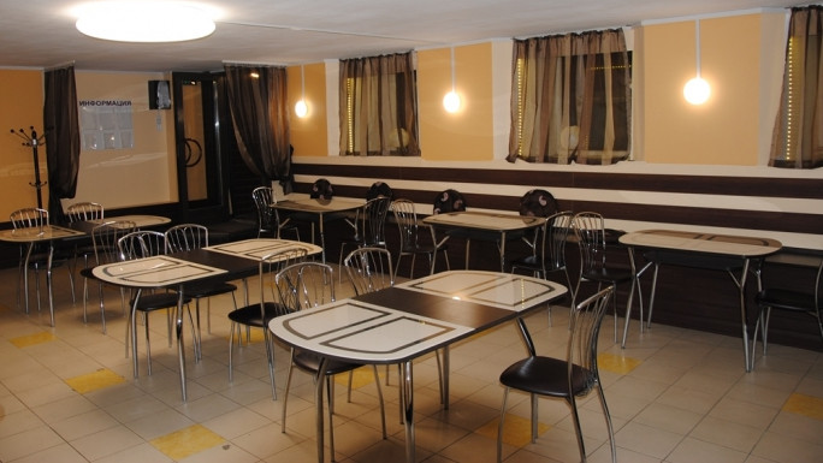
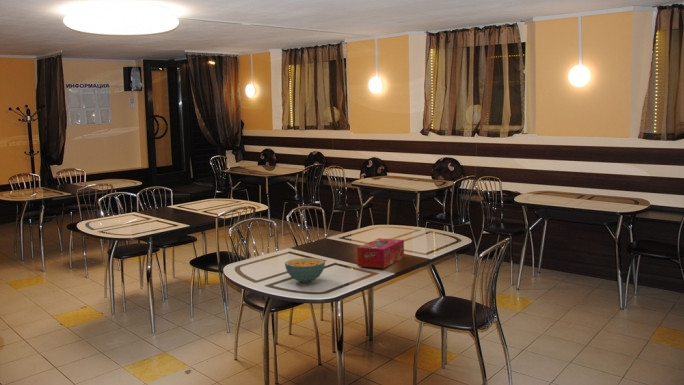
+ cereal bowl [284,257,326,284]
+ tissue box [356,237,405,269]
